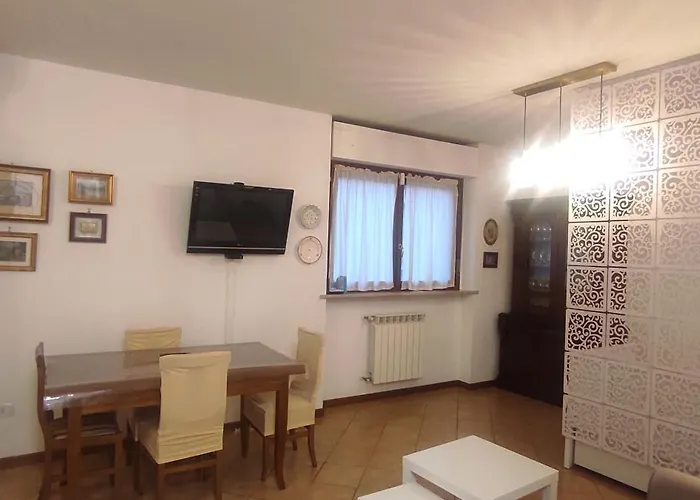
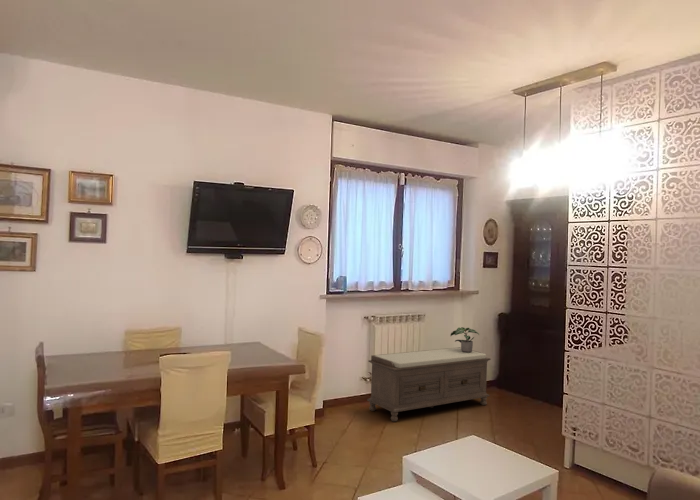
+ potted plant [450,326,480,353]
+ bench [366,346,492,422]
